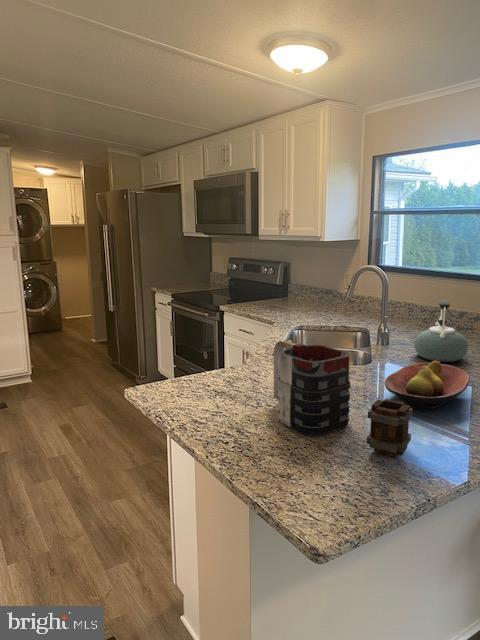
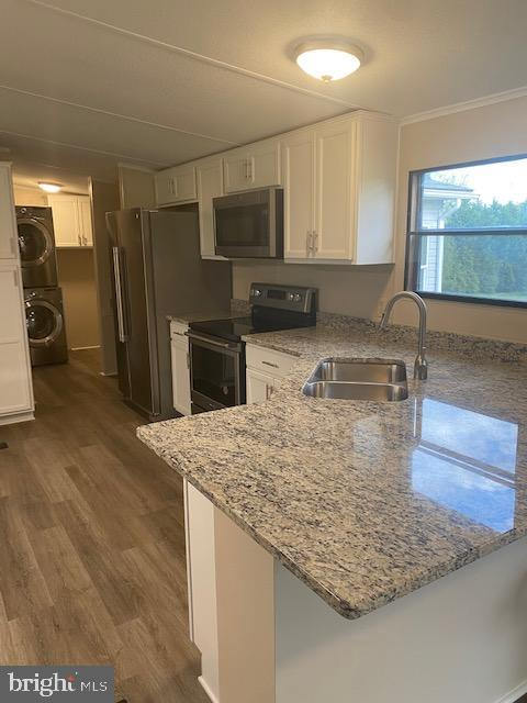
- mug [273,339,351,437]
- fruit bowl [383,361,471,411]
- mug [365,398,414,459]
- kettle [413,299,469,363]
